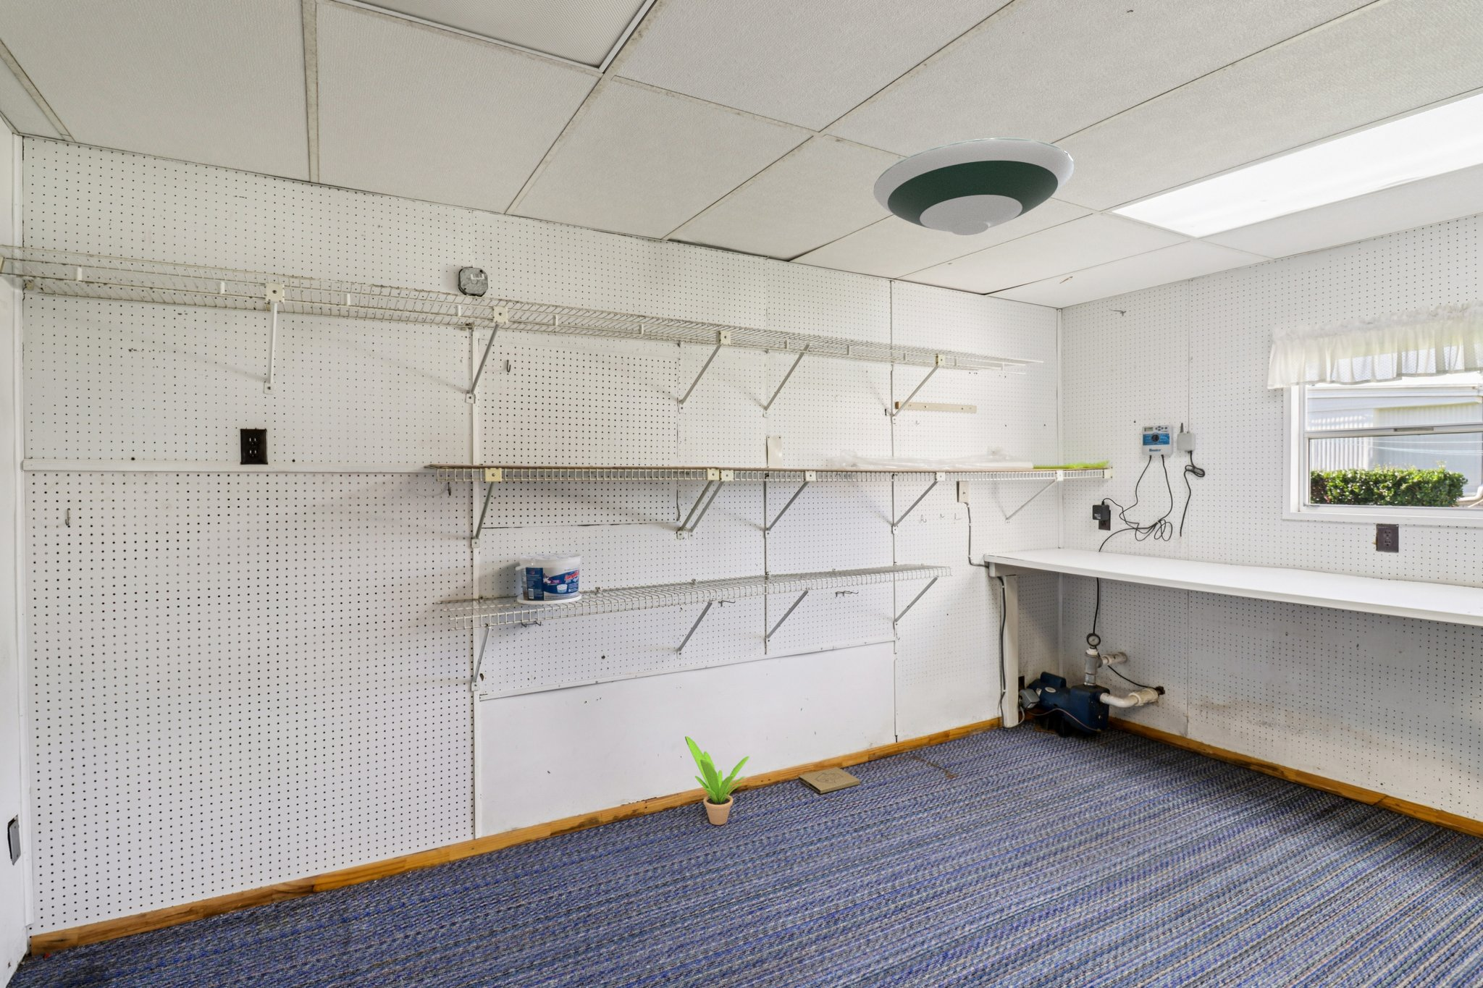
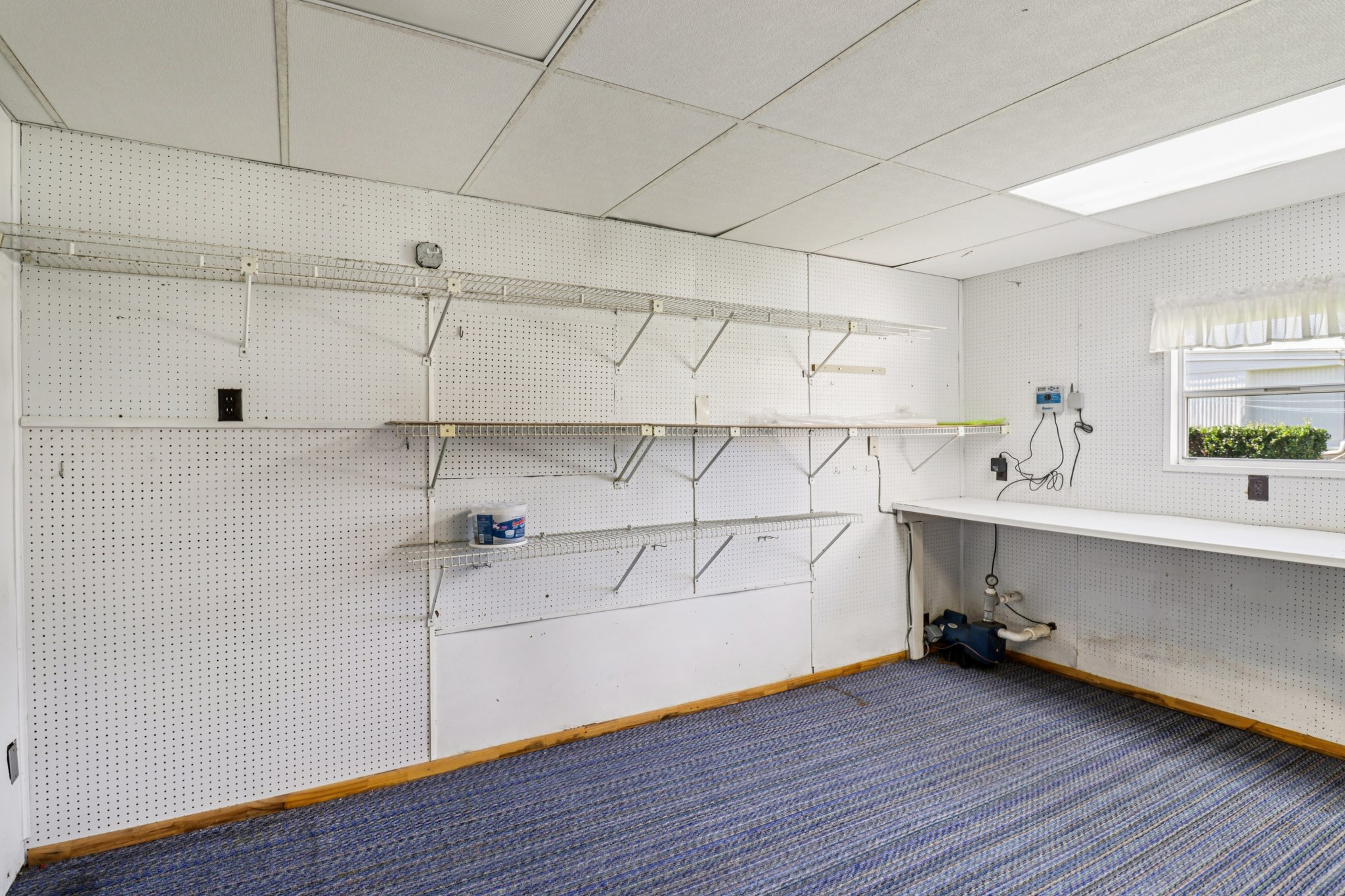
- box [797,766,860,794]
- potted plant [685,735,750,826]
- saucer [872,137,1075,236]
